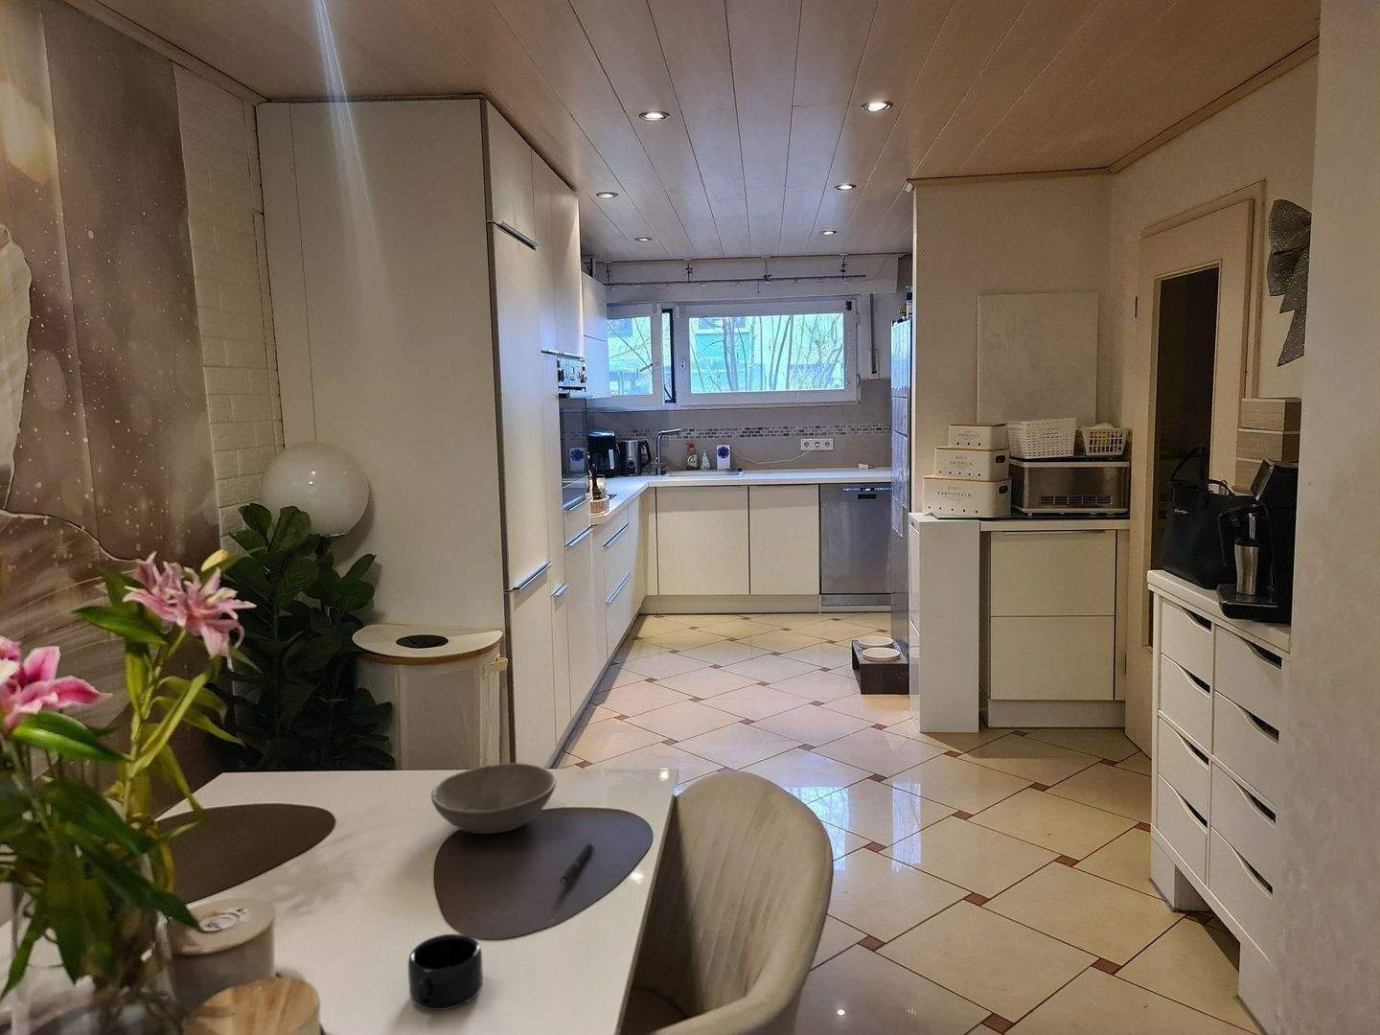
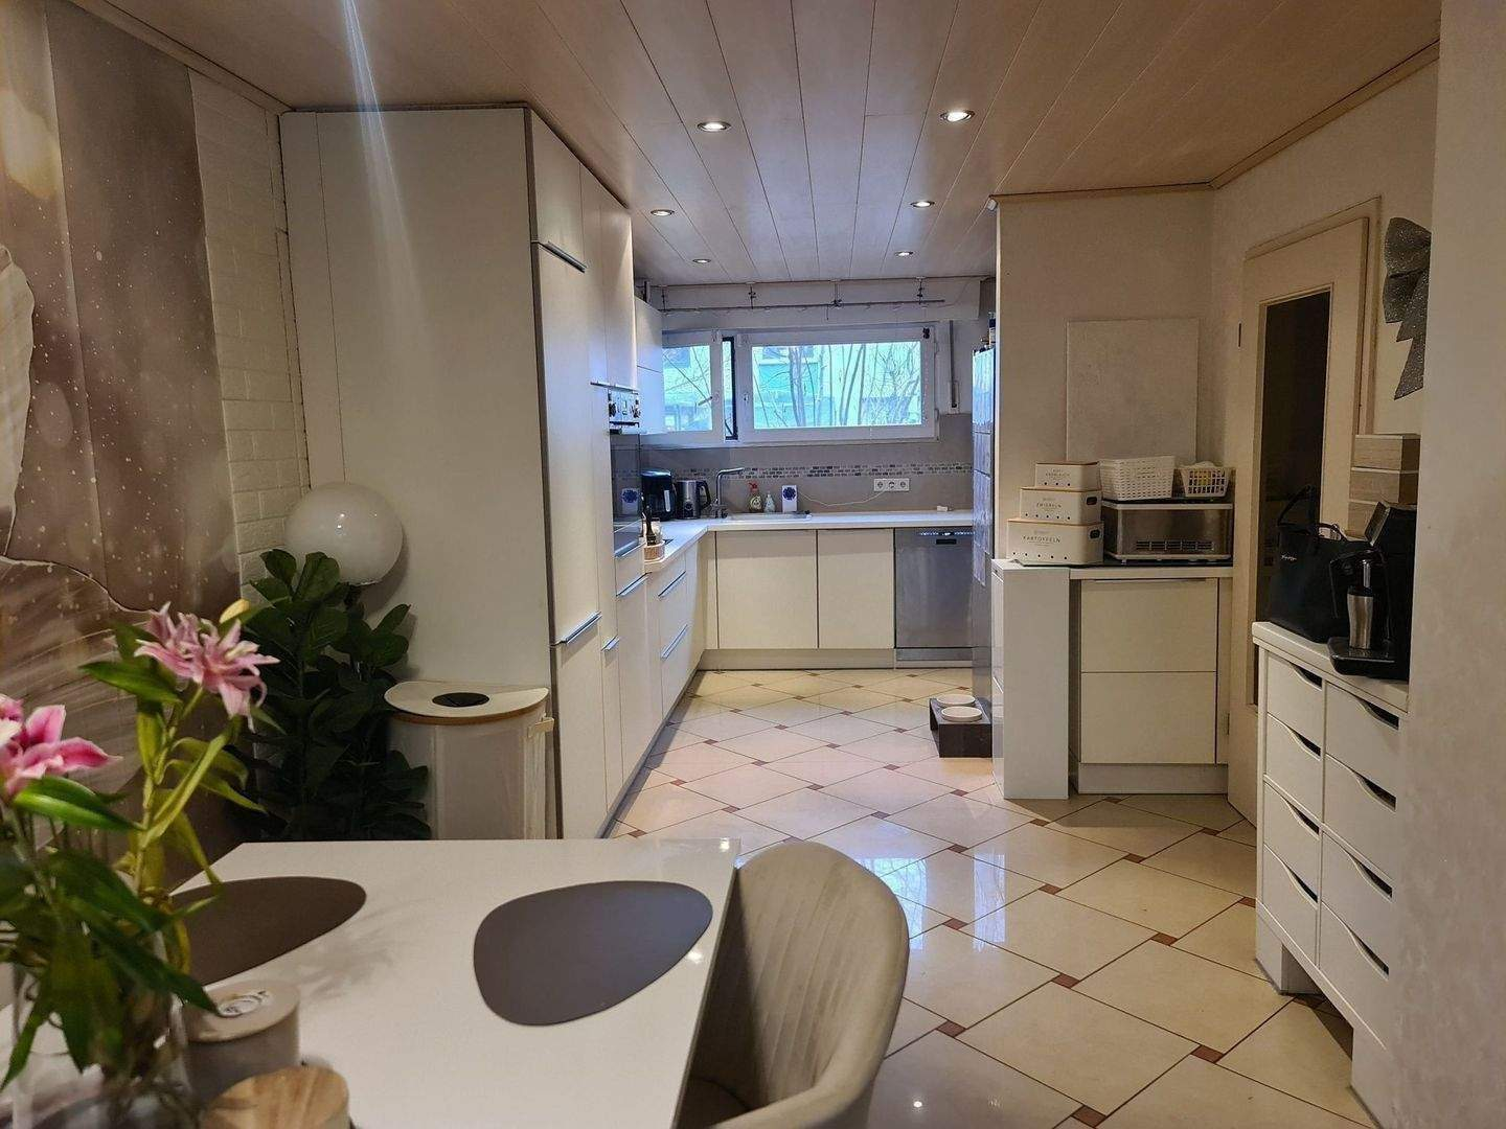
- mug [407,933,484,1011]
- soup bowl [430,762,556,835]
- pen [559,843,594,886]
